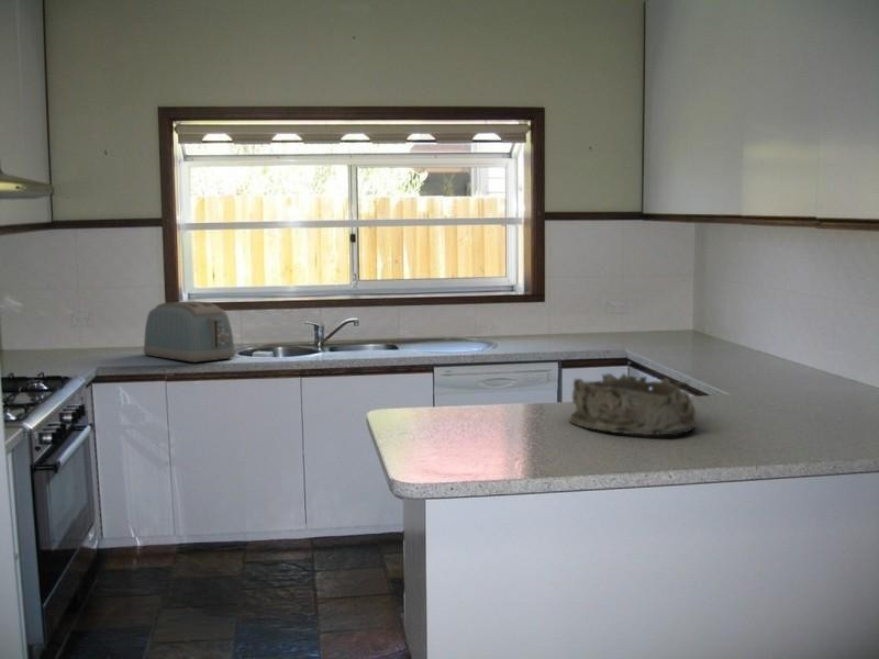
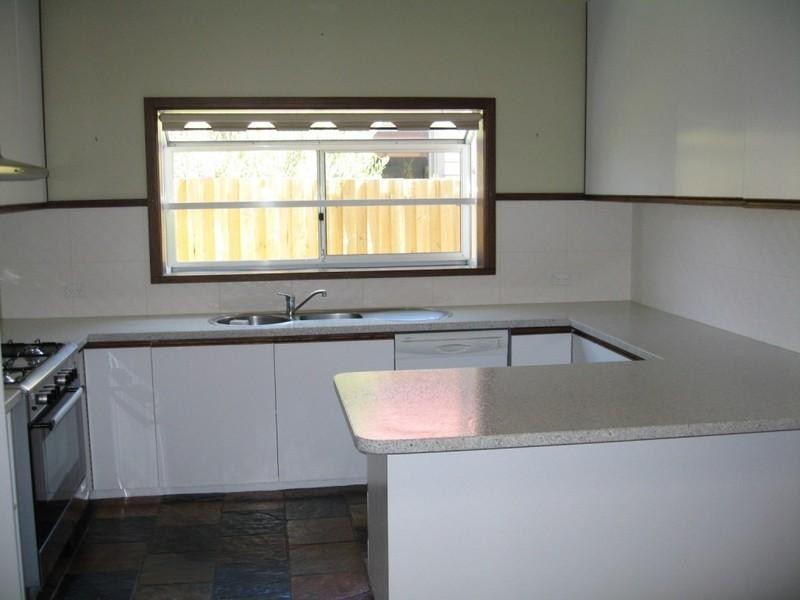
- toaster [143,300,236,364]
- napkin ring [568,372,698,436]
